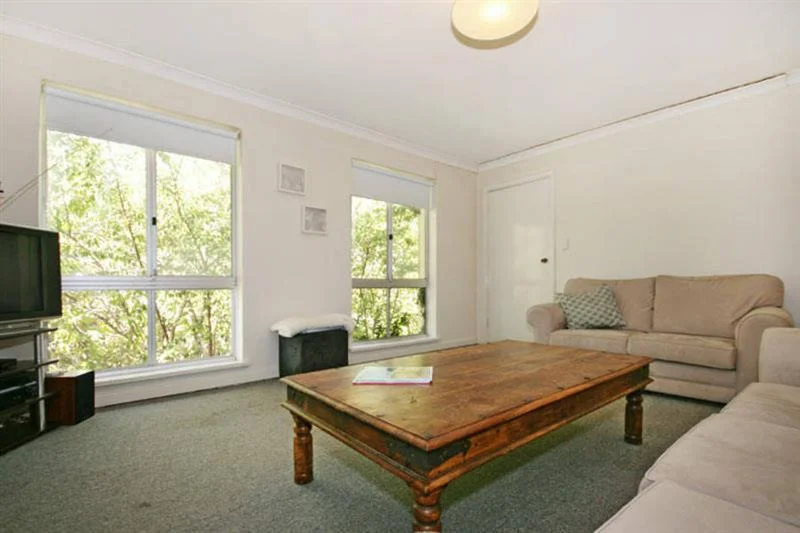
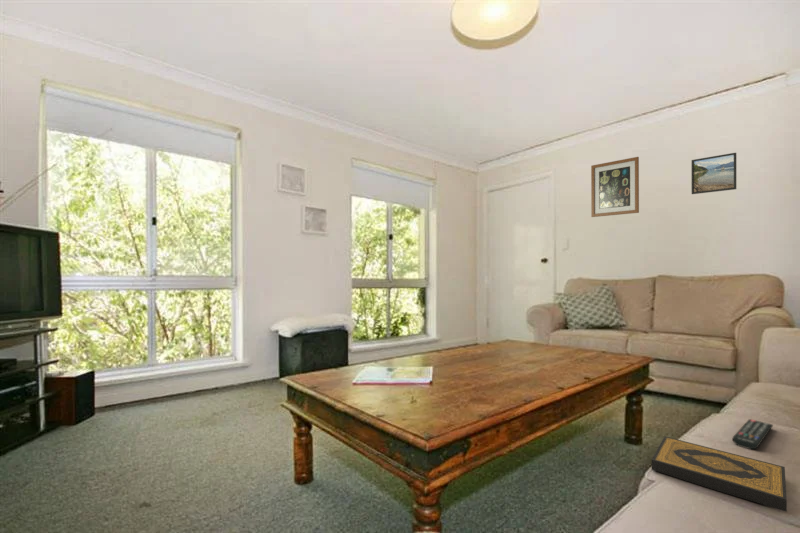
+ hardback book [651,435,788,513]
+ wall art [590,156,640,218]
+ remote control [731,418,774,450]
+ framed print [691,152,737,195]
